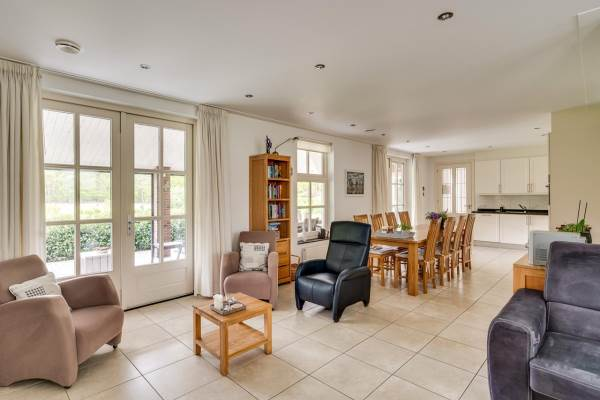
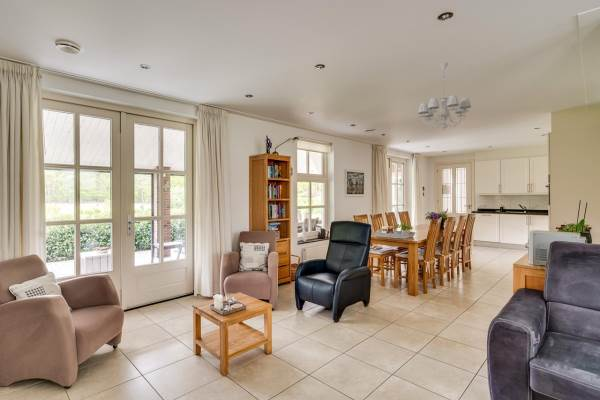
+ chandelier [417,62,472,131]
